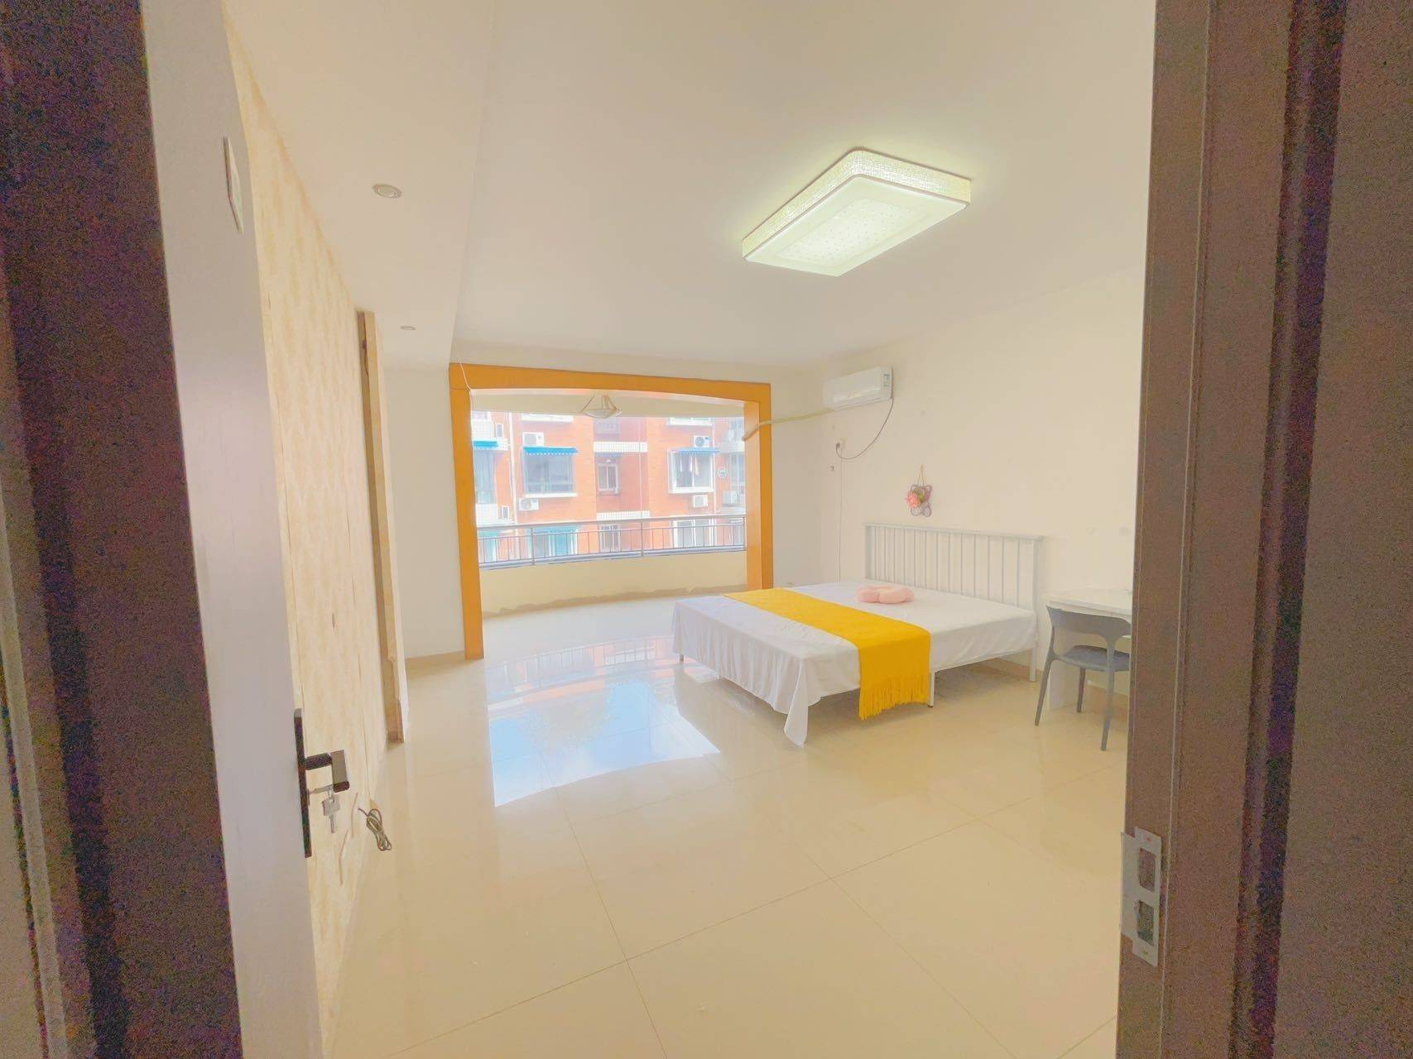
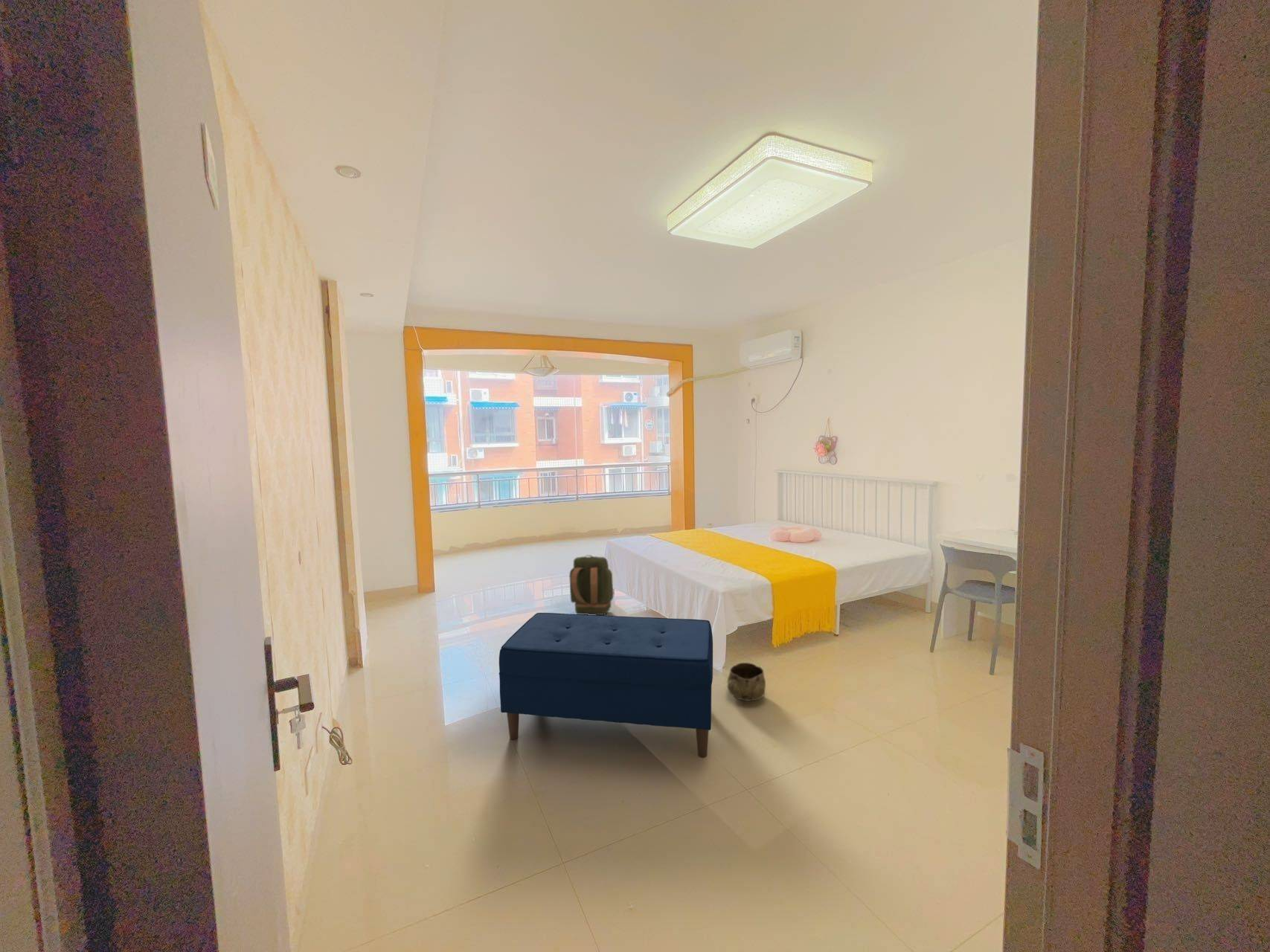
+ backpack [568,554,614,616]
+ decorative bowl [727,662,766,702]
+ bench [498,612,713,759]
